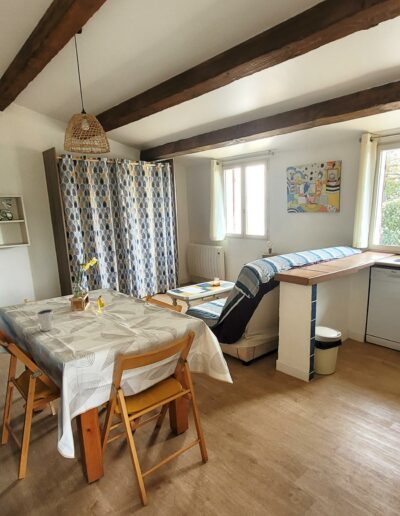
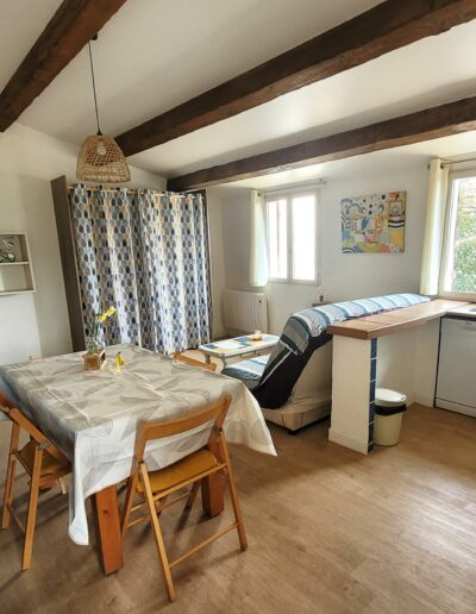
- dixie cup [36,308,54,332]
